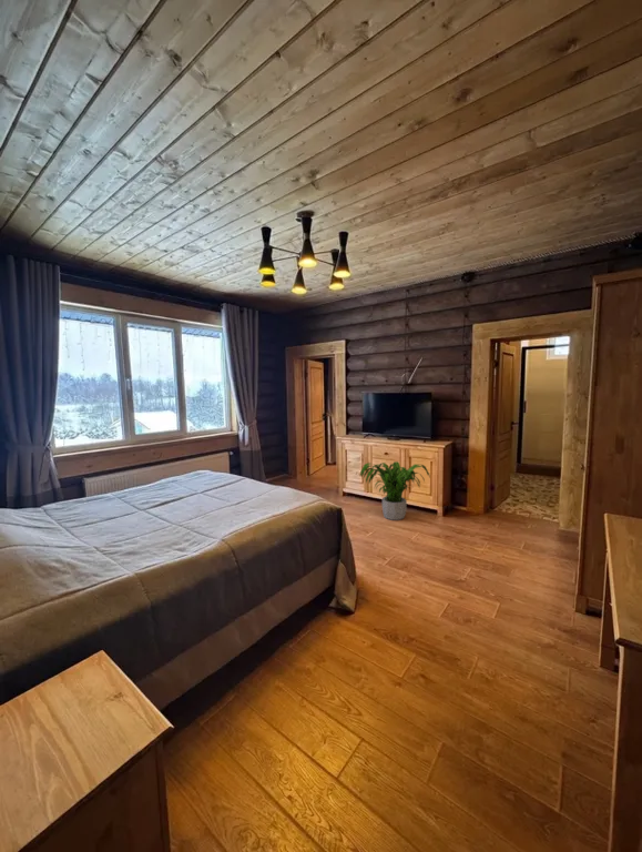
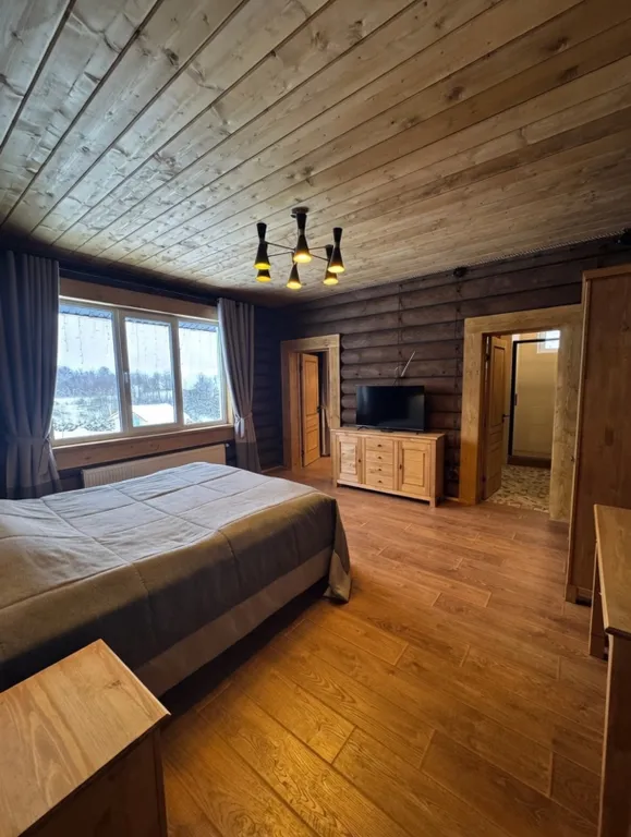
- potted plant [359,460,431,521]
